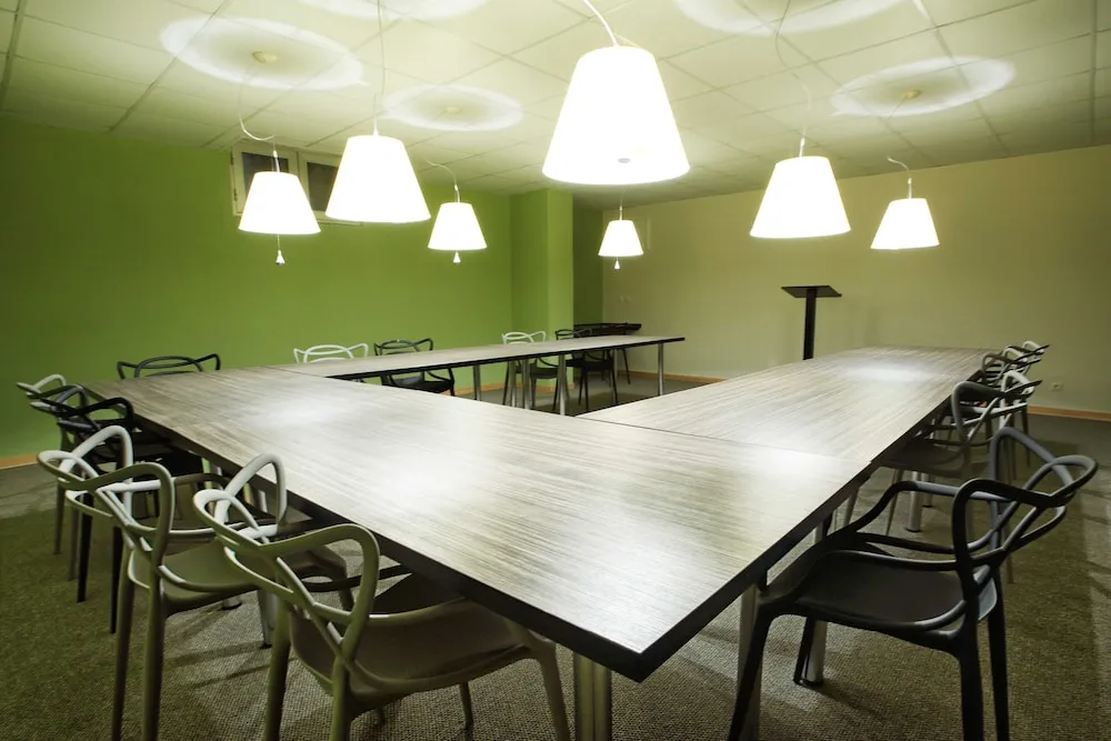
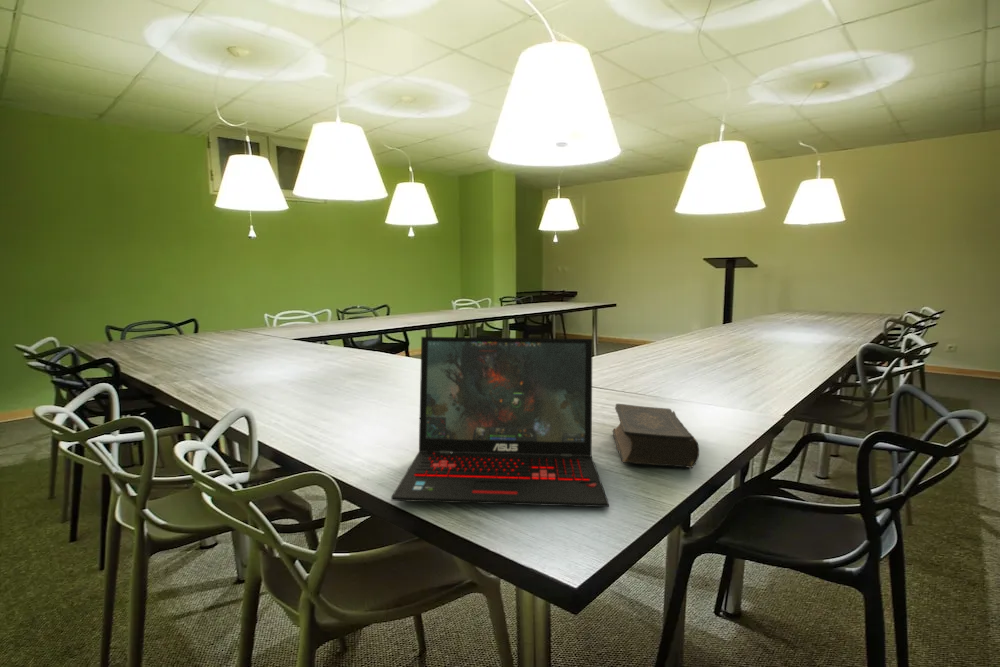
+ laptop [390,336,610,508]
+ book [611,403,700,469]
